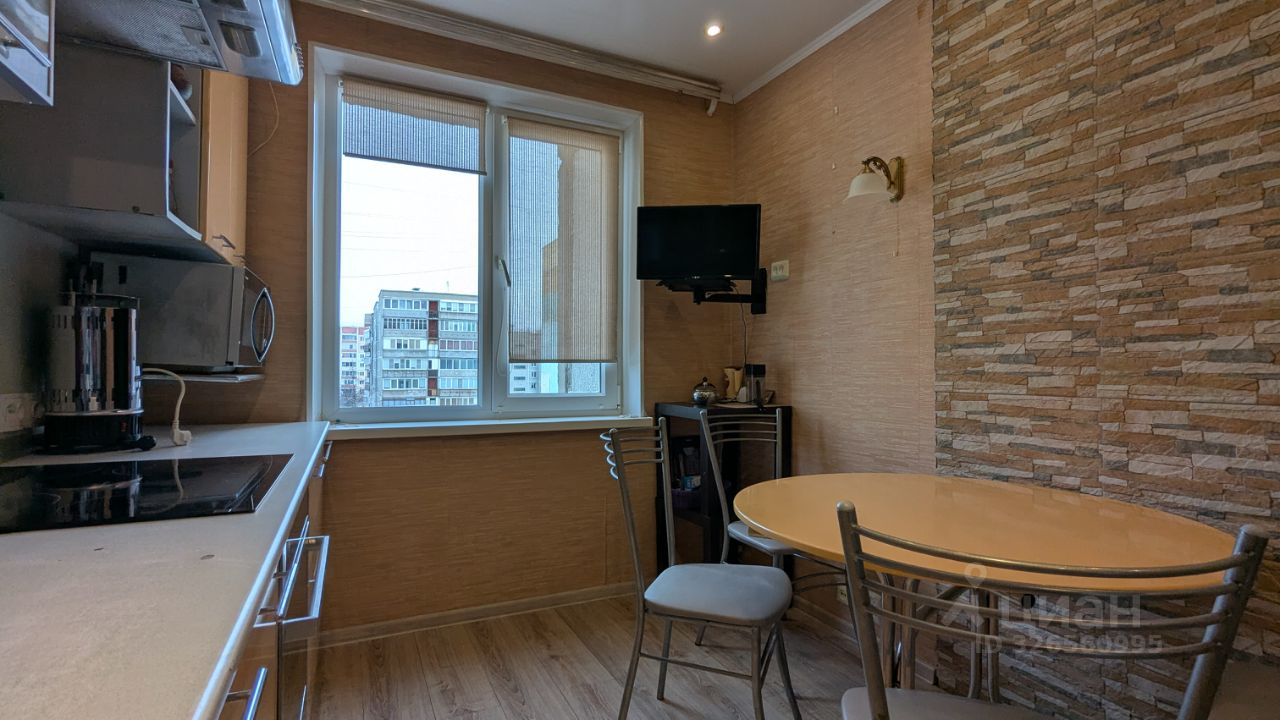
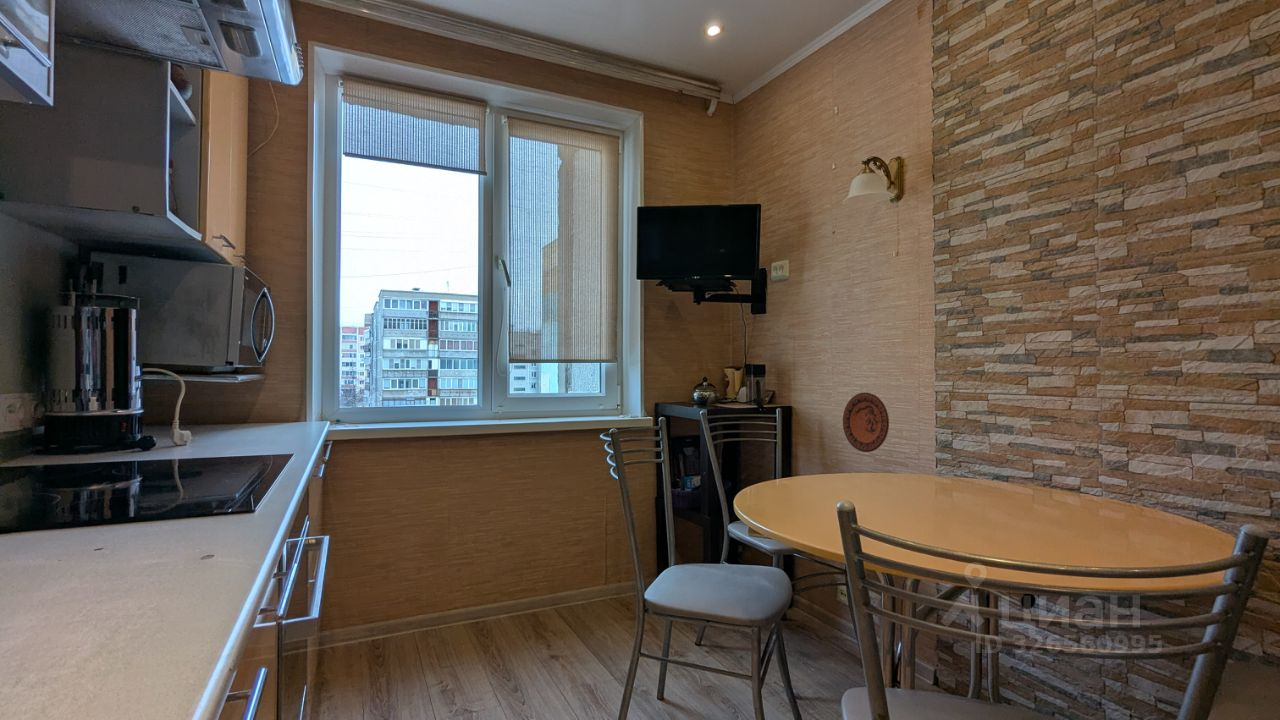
+ decorative plate [842,392,890,453]
